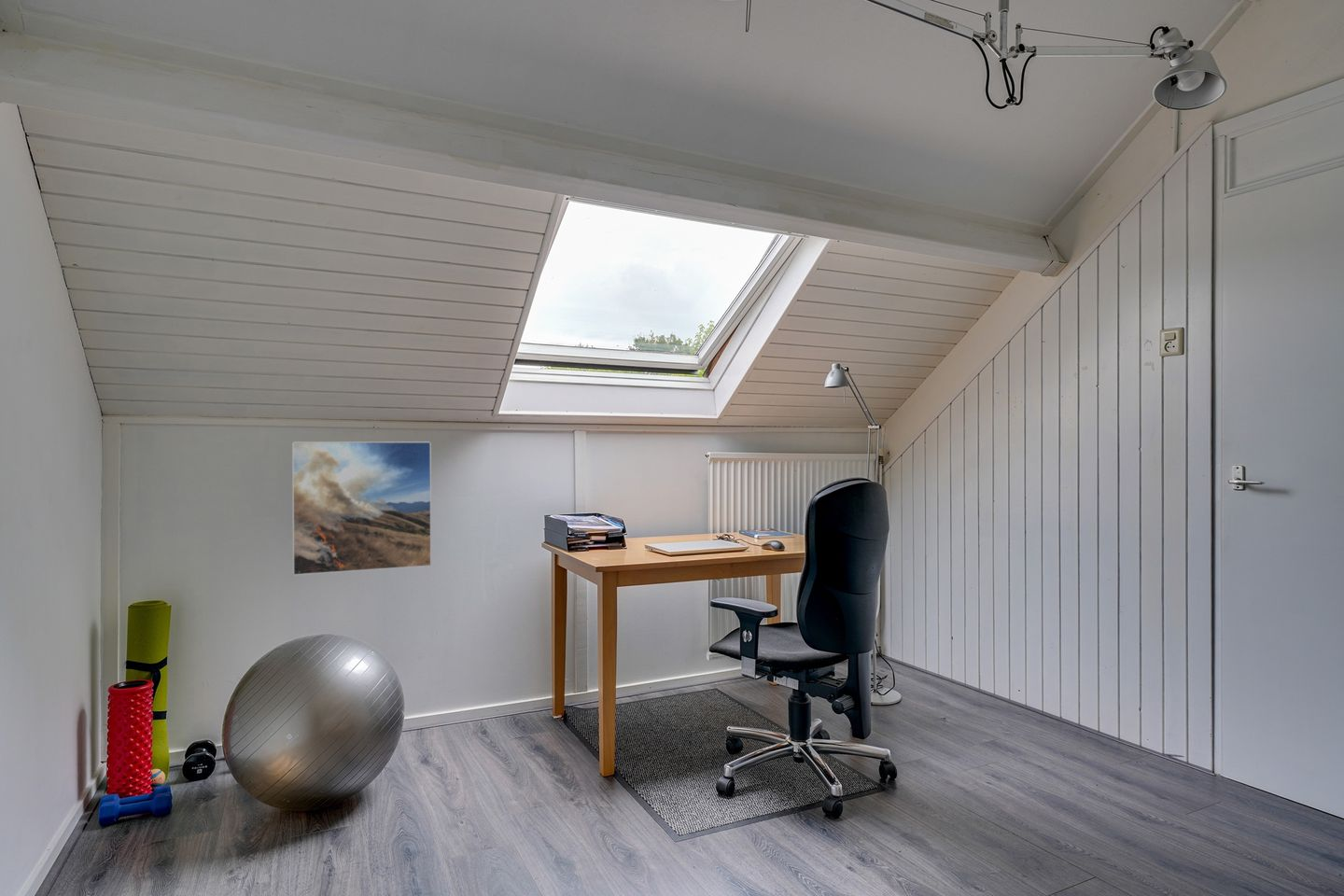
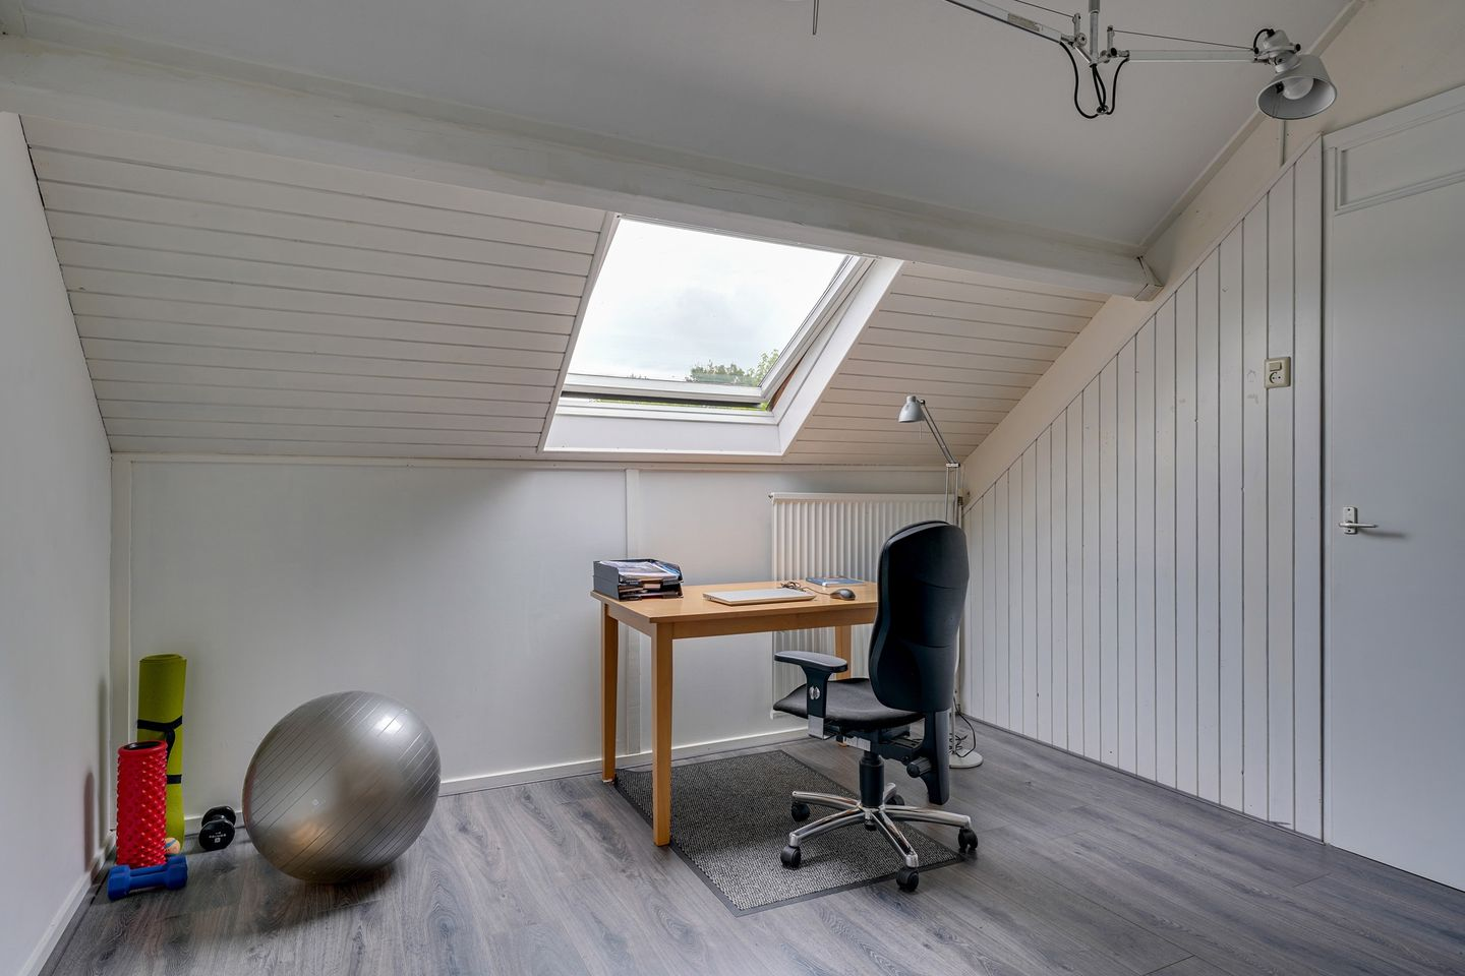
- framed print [291,441,432,577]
